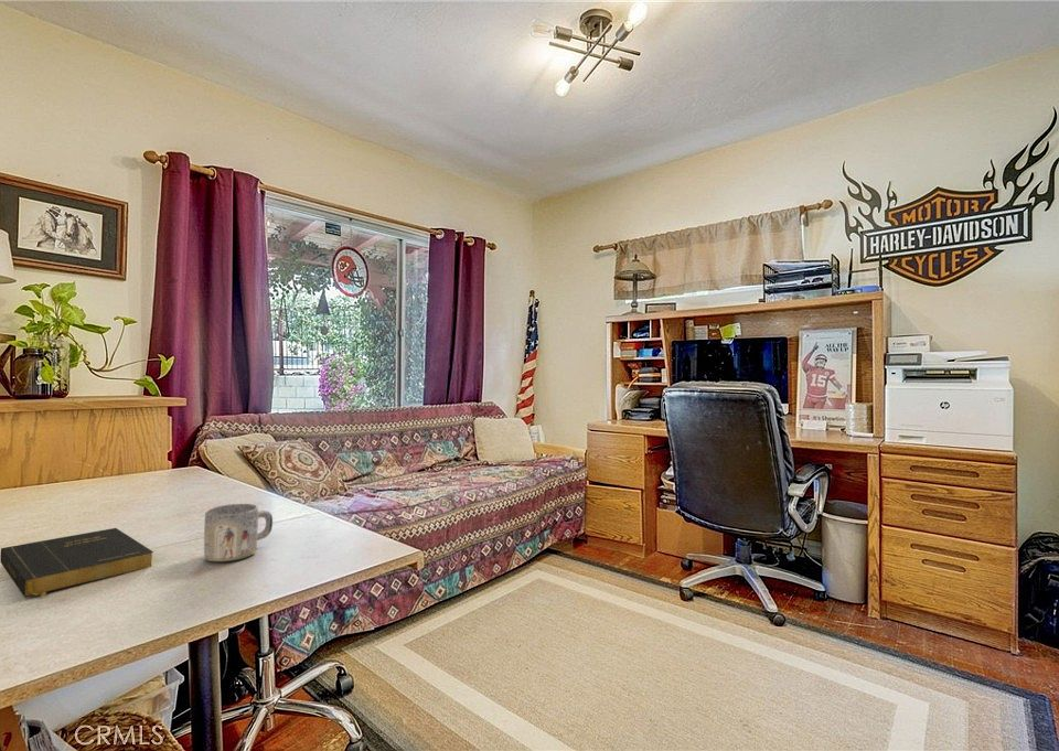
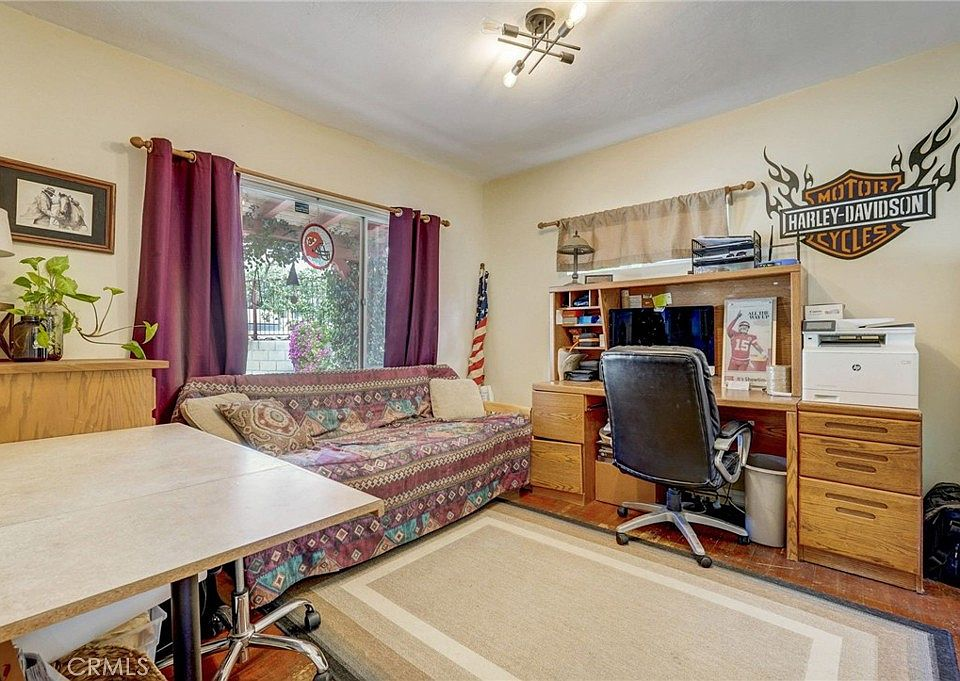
- book [0,527,154,599]
- mug [203,503,274,562]
